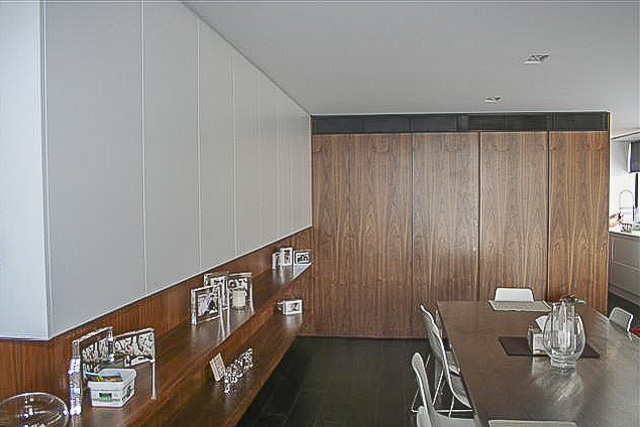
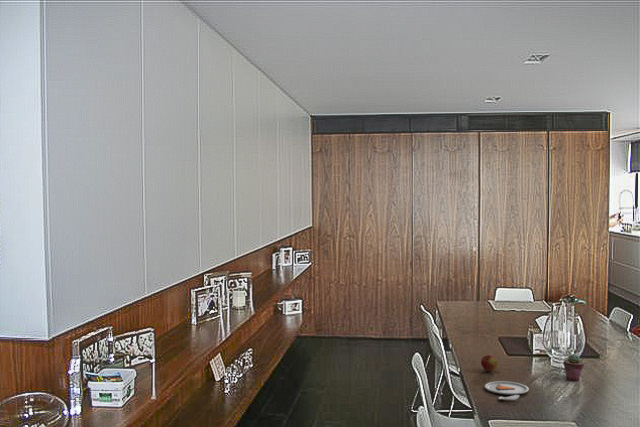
+ potted succulent [562,353,585,382]
+ dinner plate [484,380,530,401]
+ apple [480,354,499,372]
